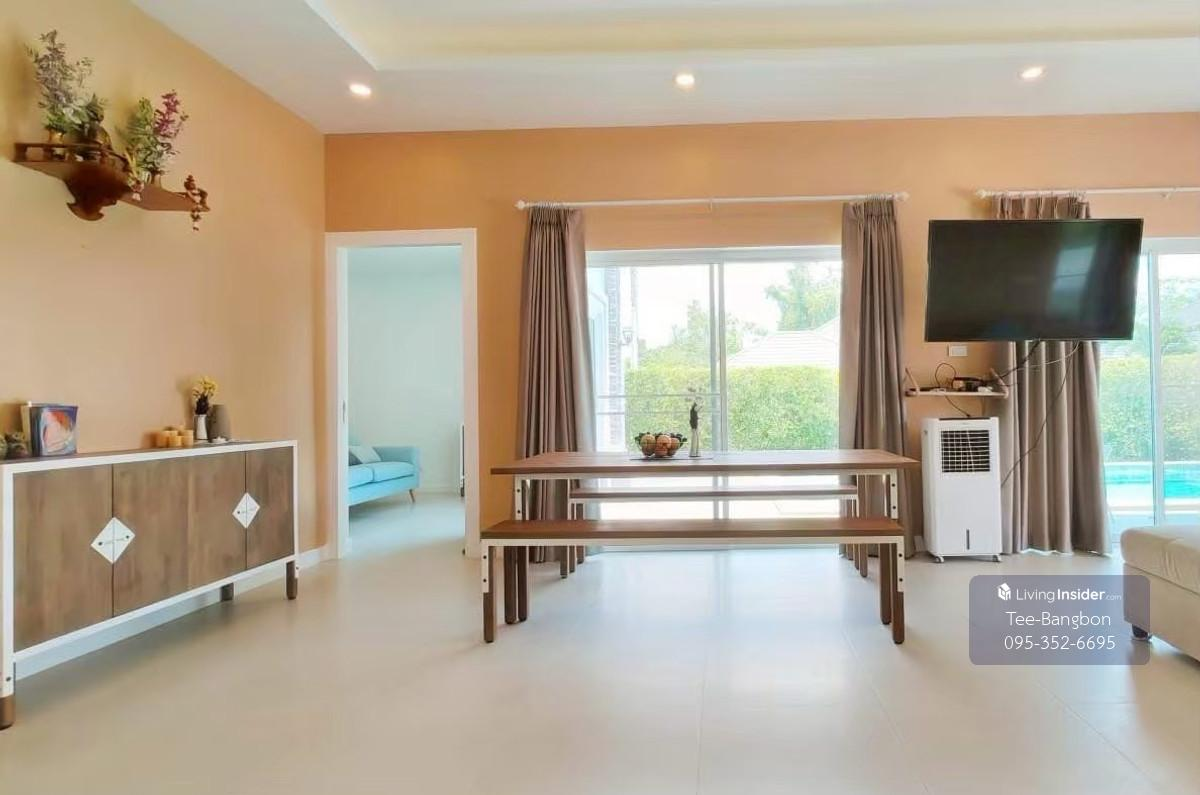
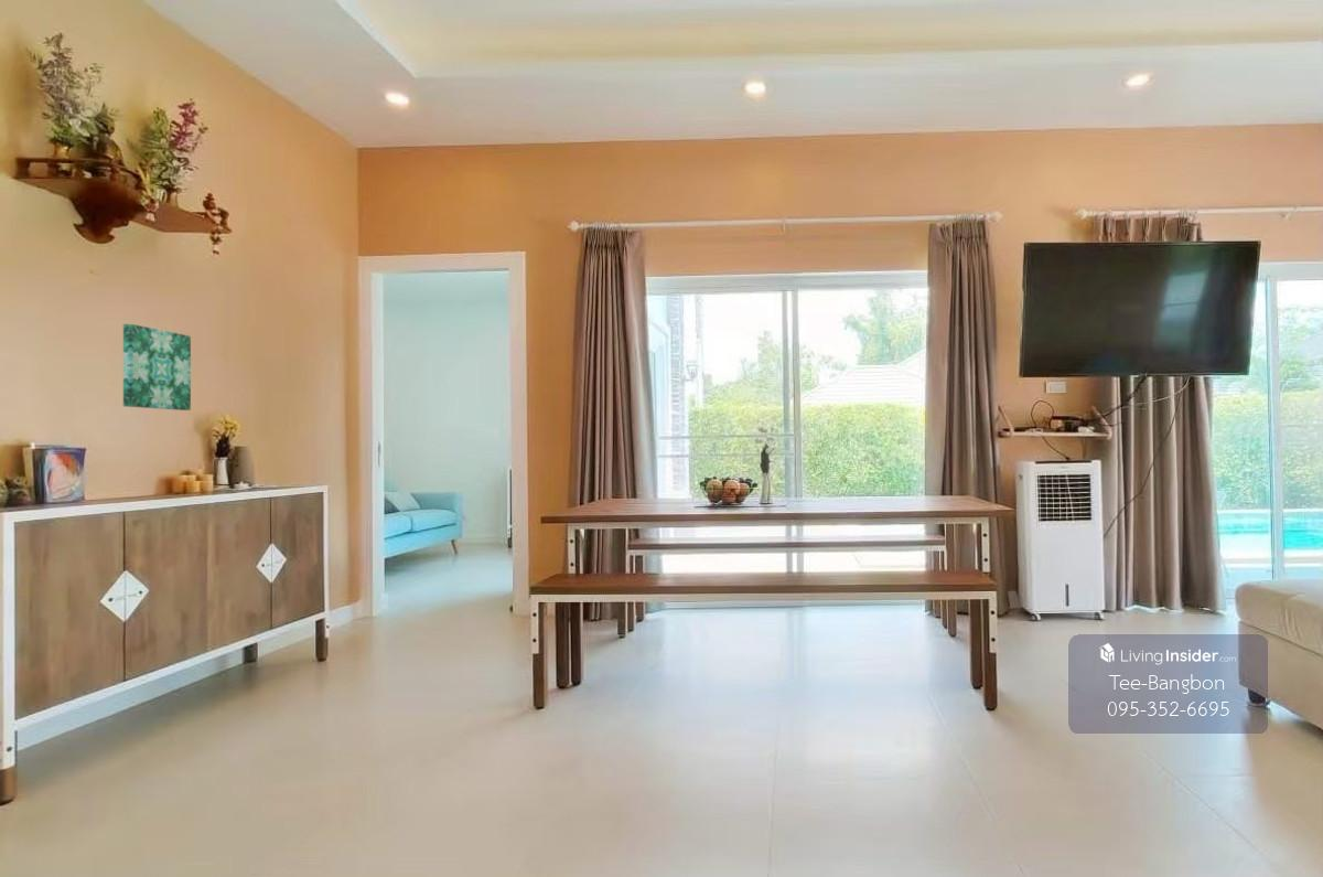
+ wall art [122,323,192,411]
